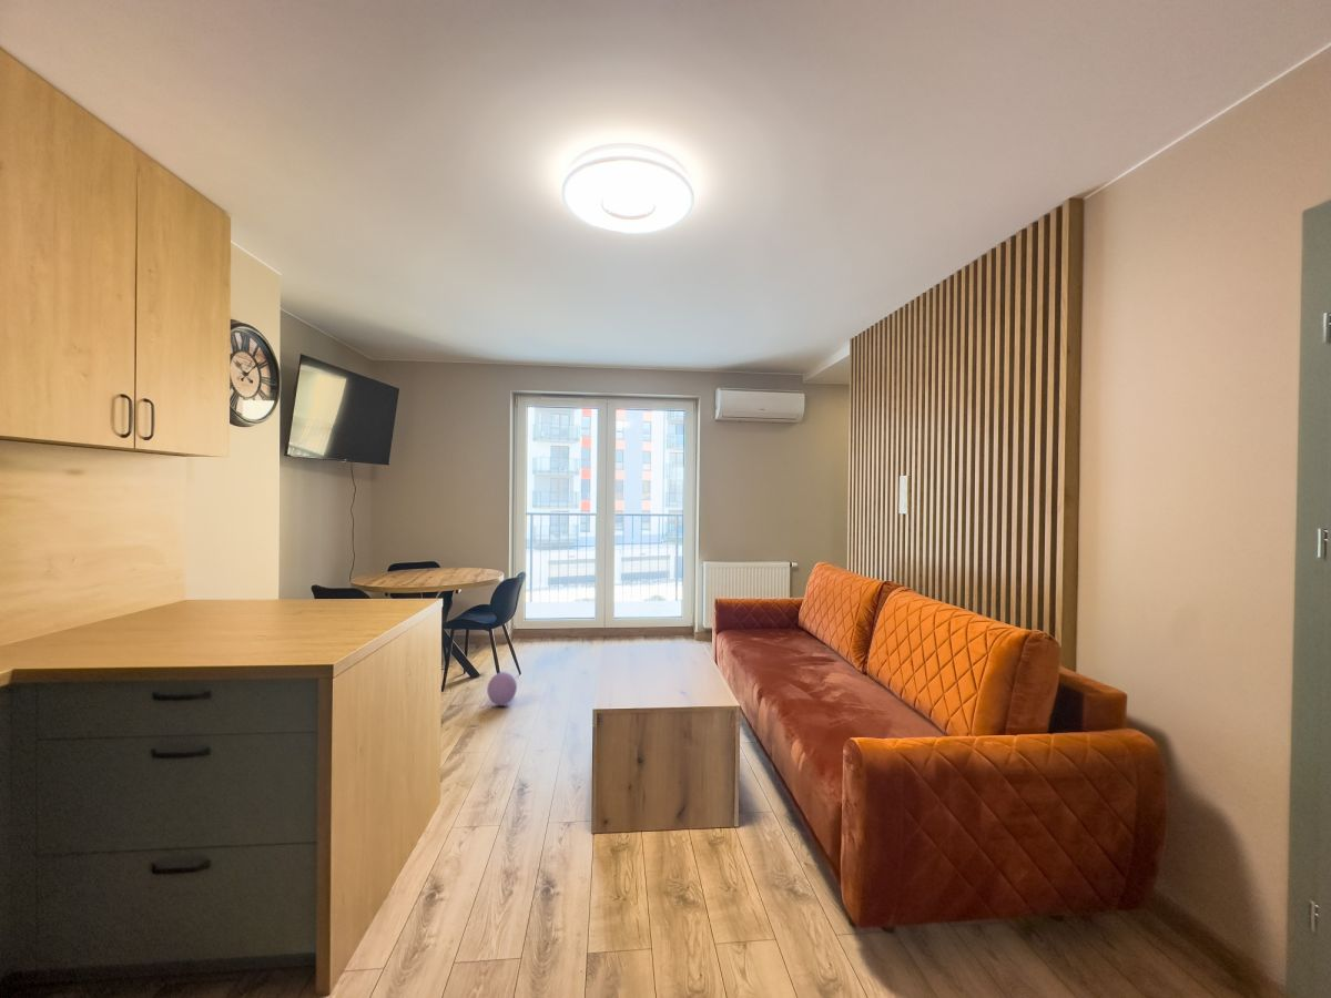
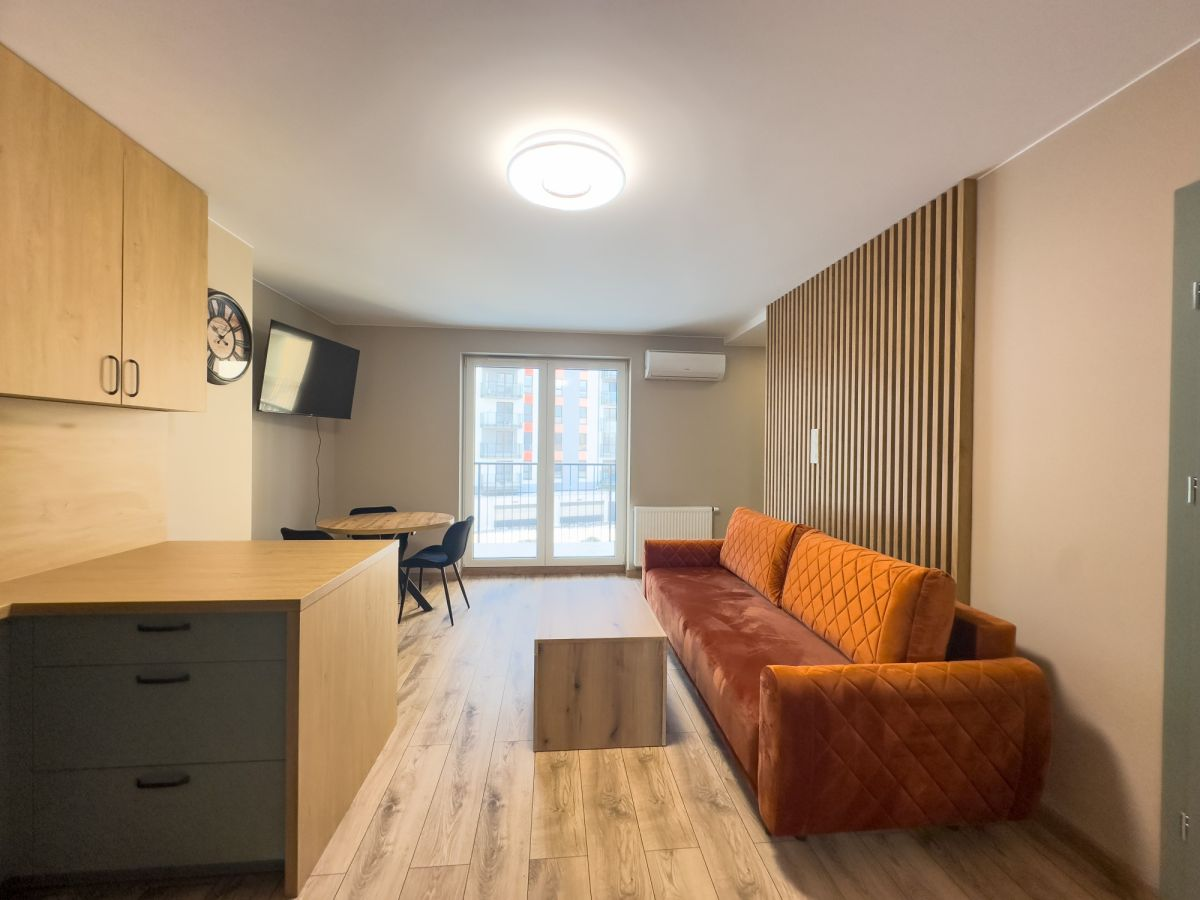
- ball [486,671,518,707]
